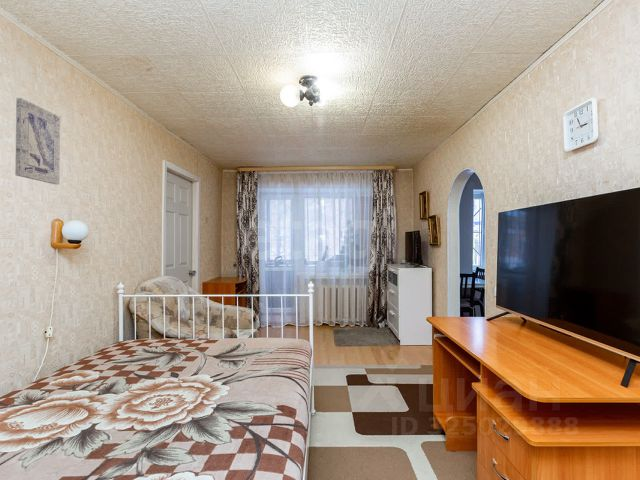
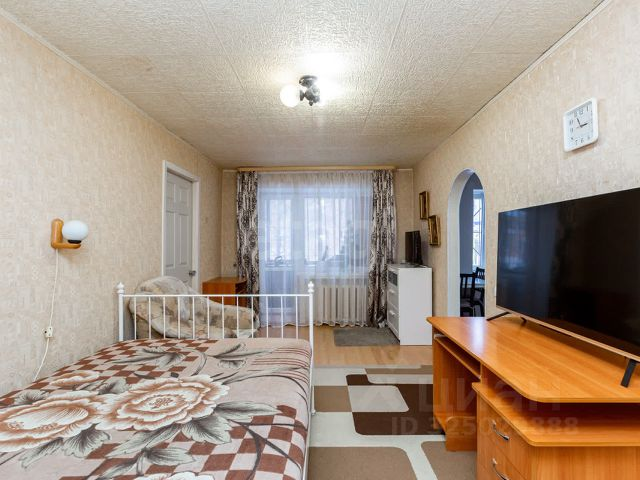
- wall art [14,97,61,185]
